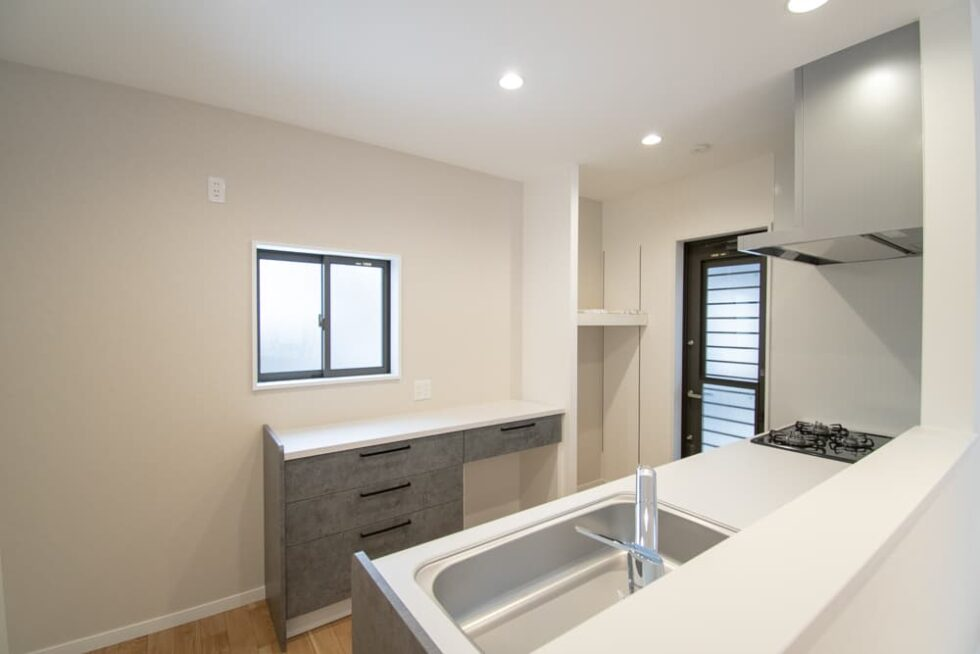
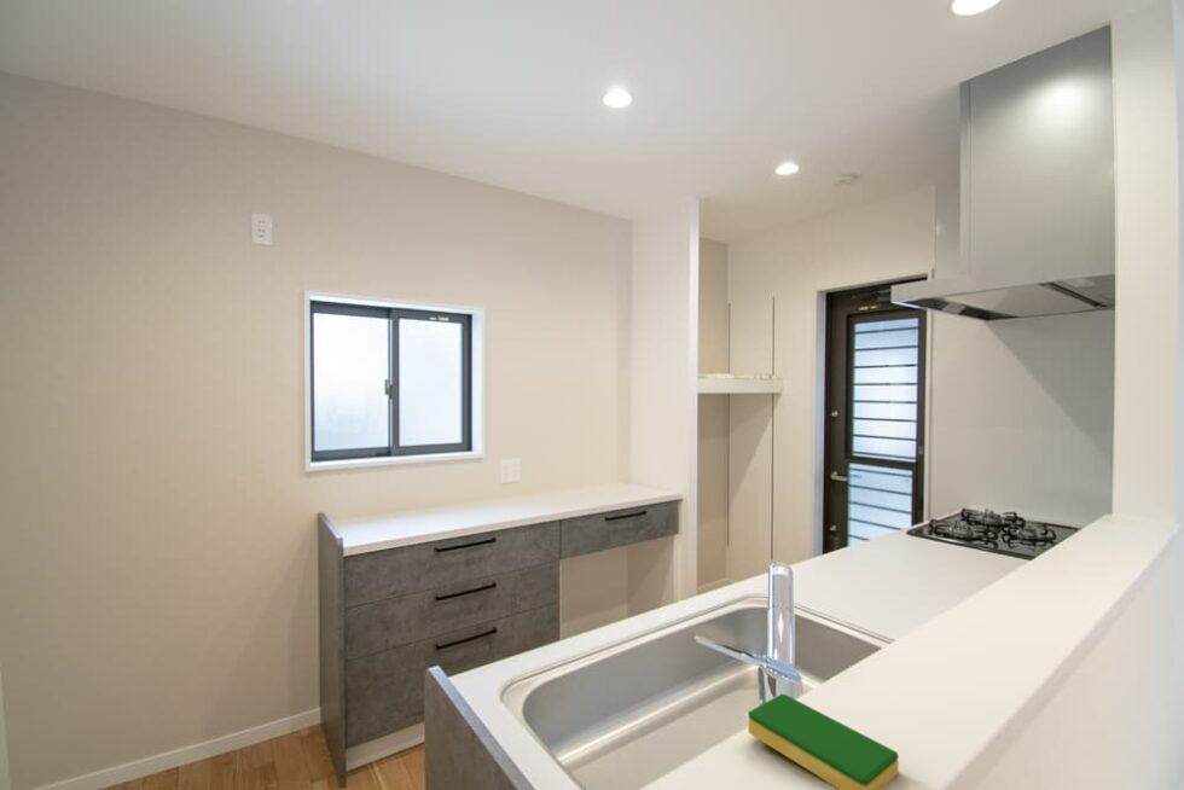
+ dish sponge [747,693,900,790]
